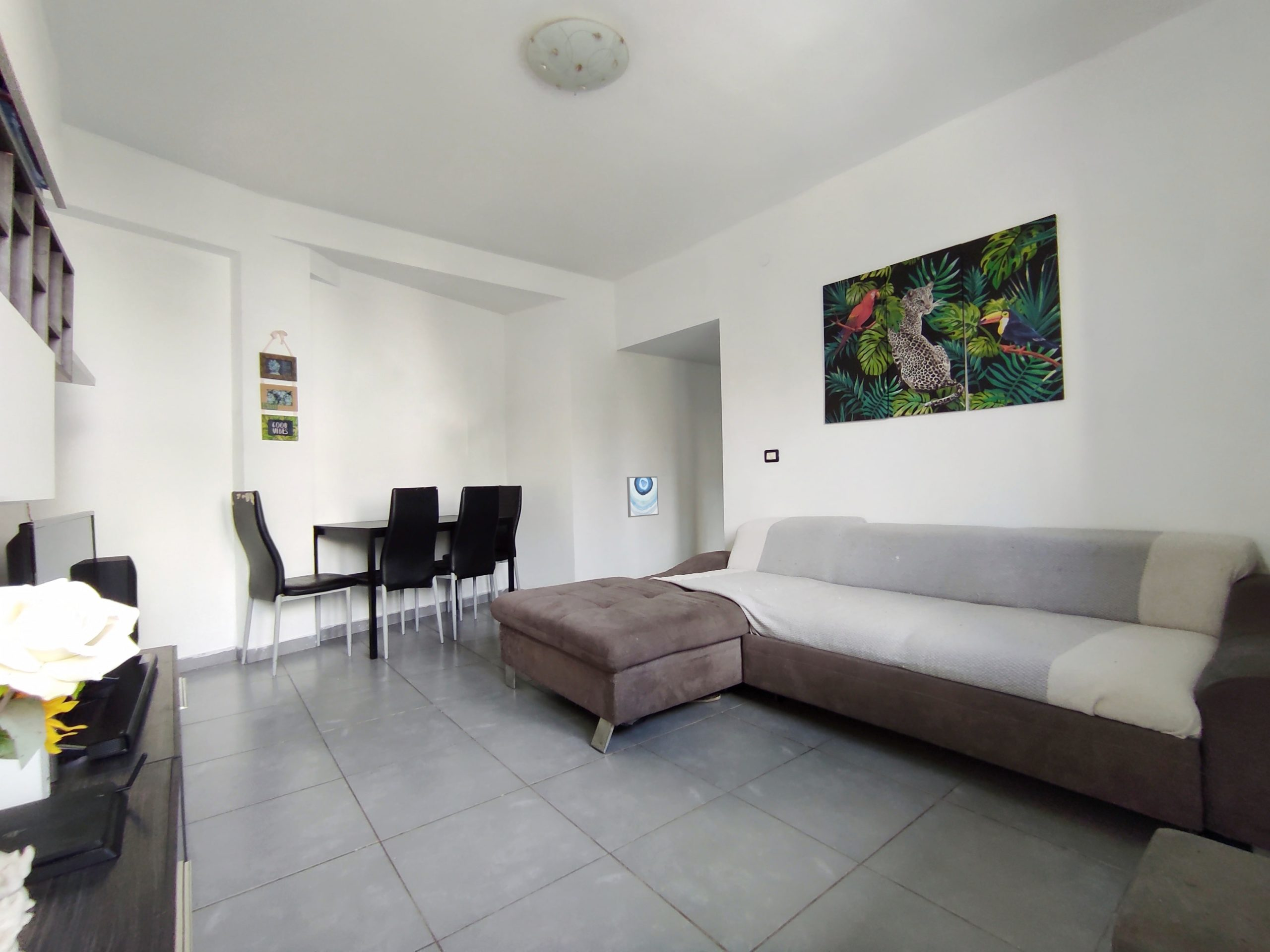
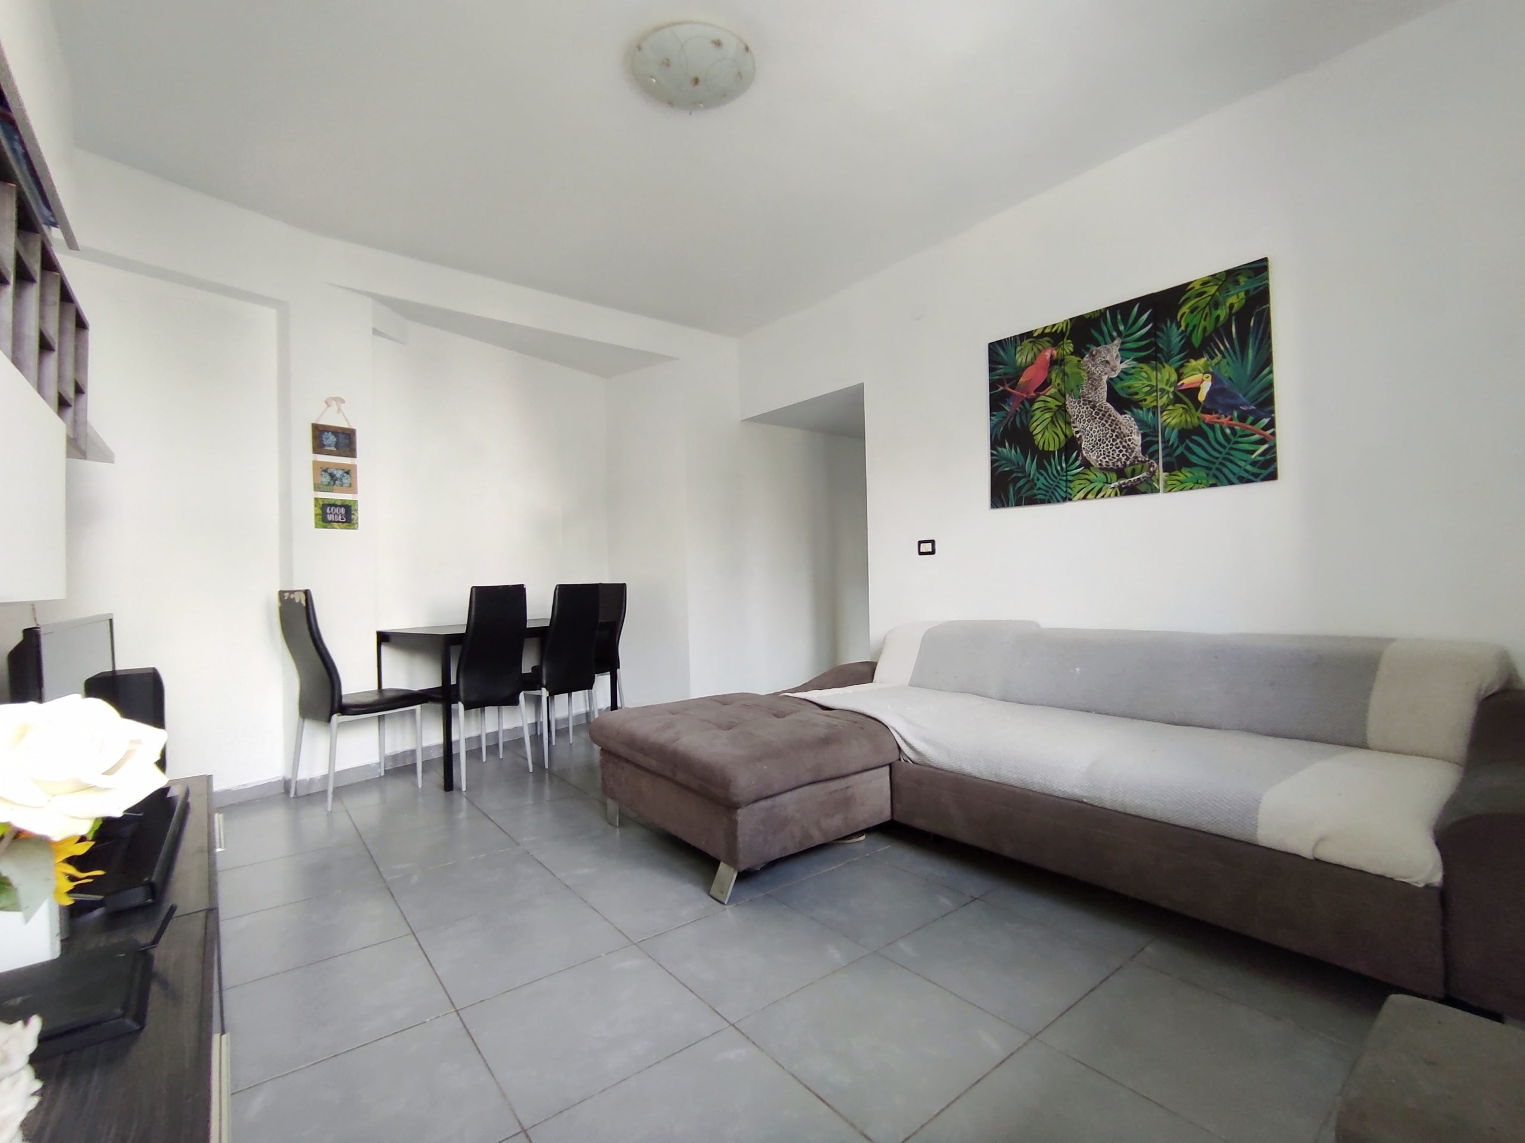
- wall art [627,476,659,518]
